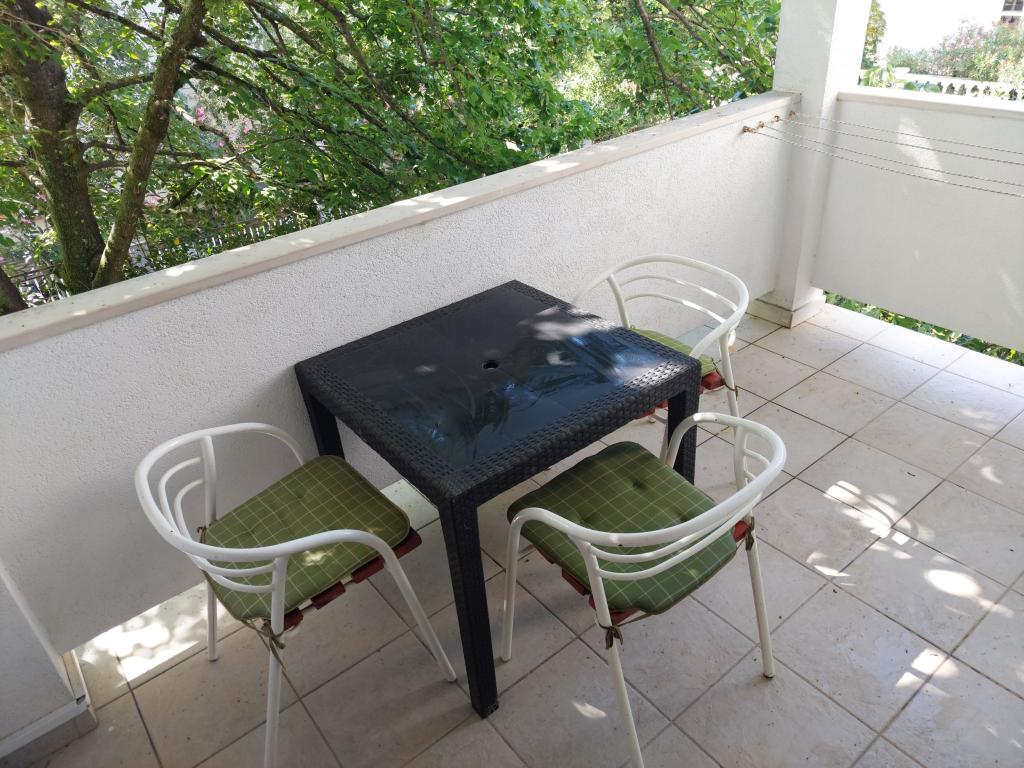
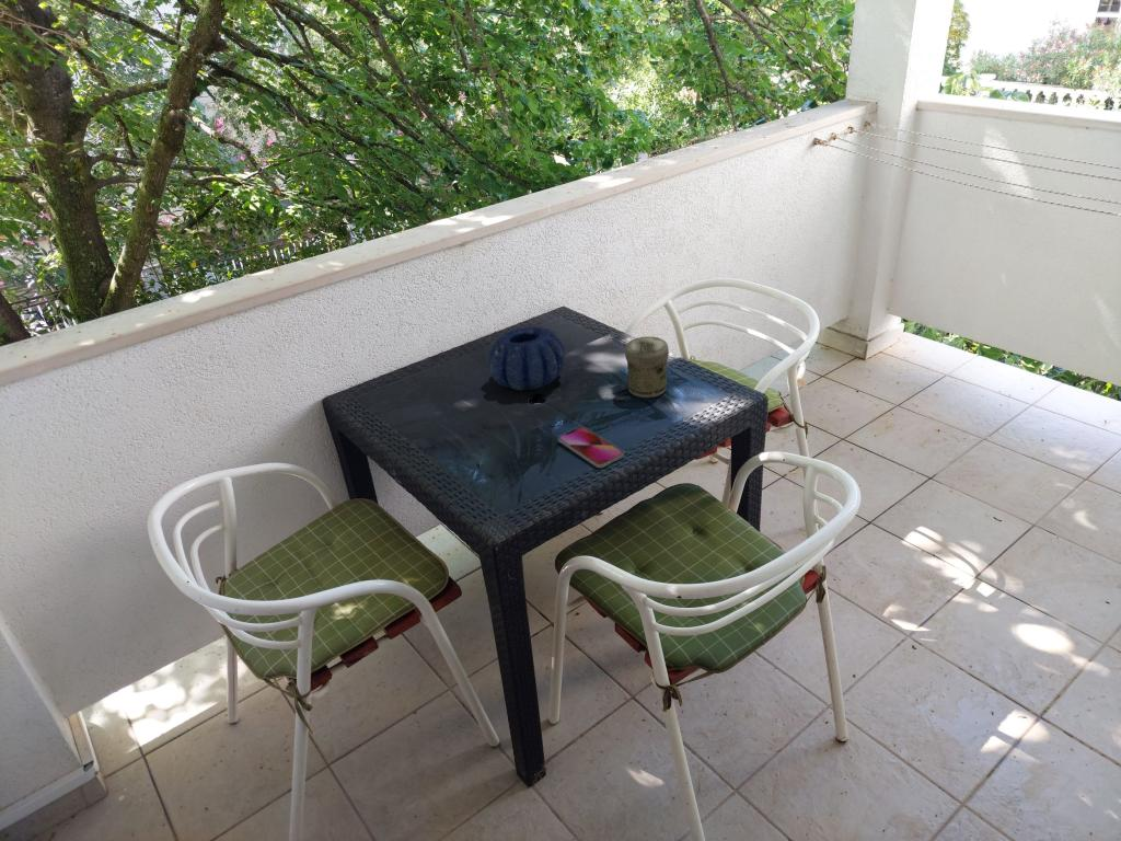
+ decorative bowl [486,325,567,391]
+ smartphone [557,426,625,469]
+ jar [624,335,670,399]
